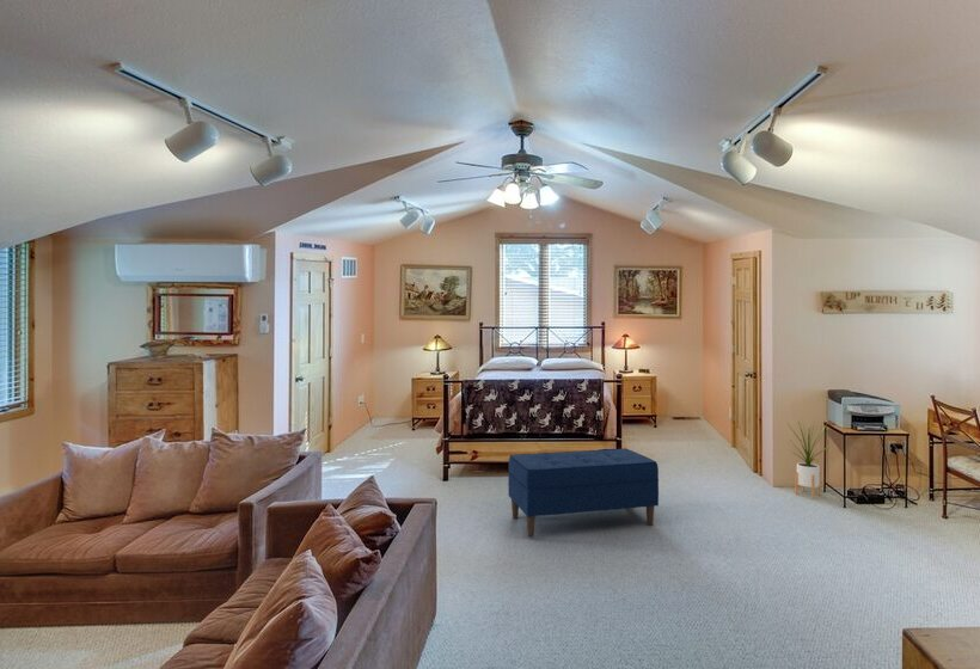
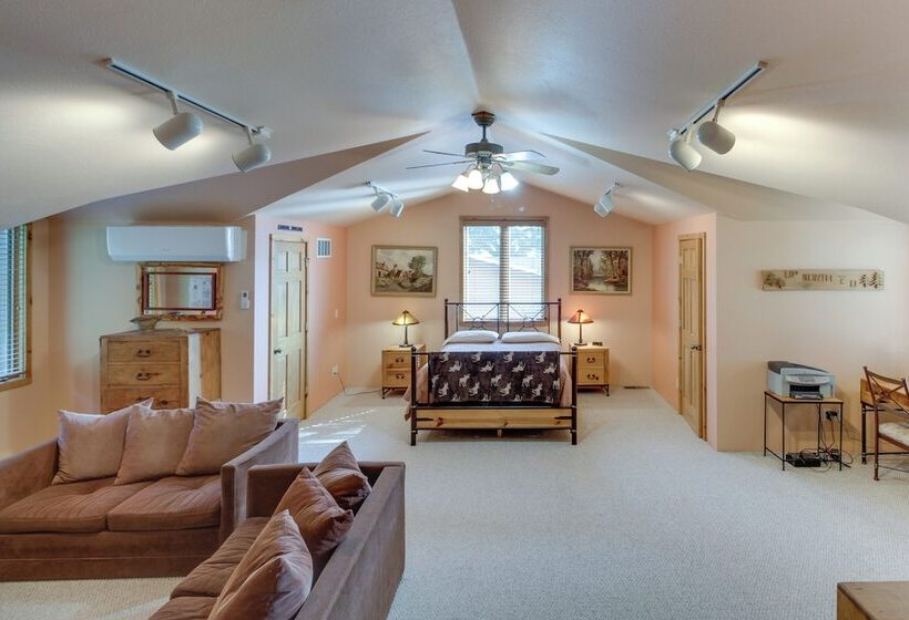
- house plant [785,418,834,499]
- bench [507,447,660,539]
